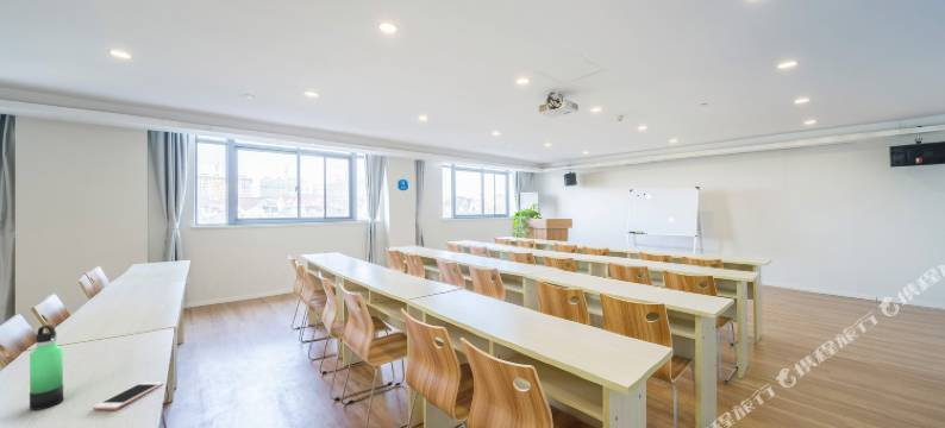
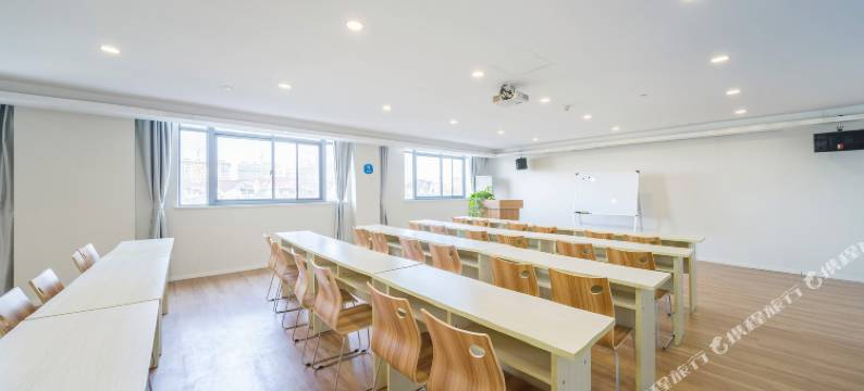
- cell phone [92,380,164,410]
- thermos bottle [29,323,64,411]
